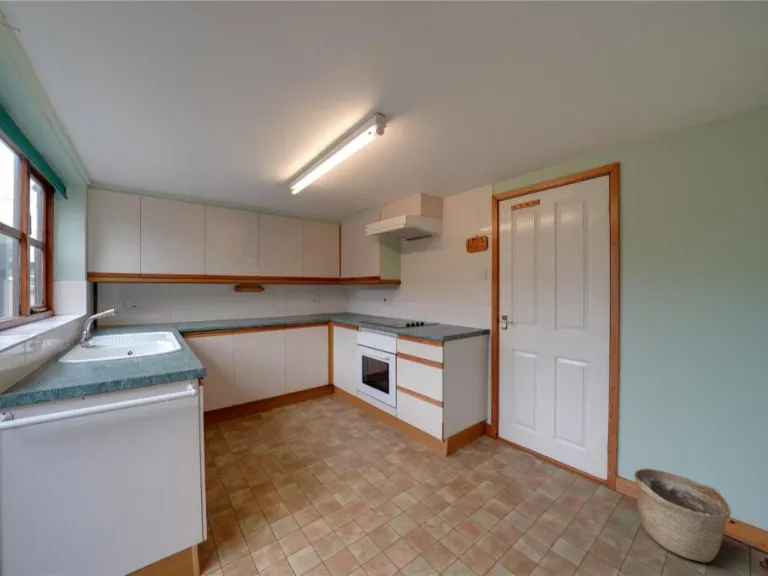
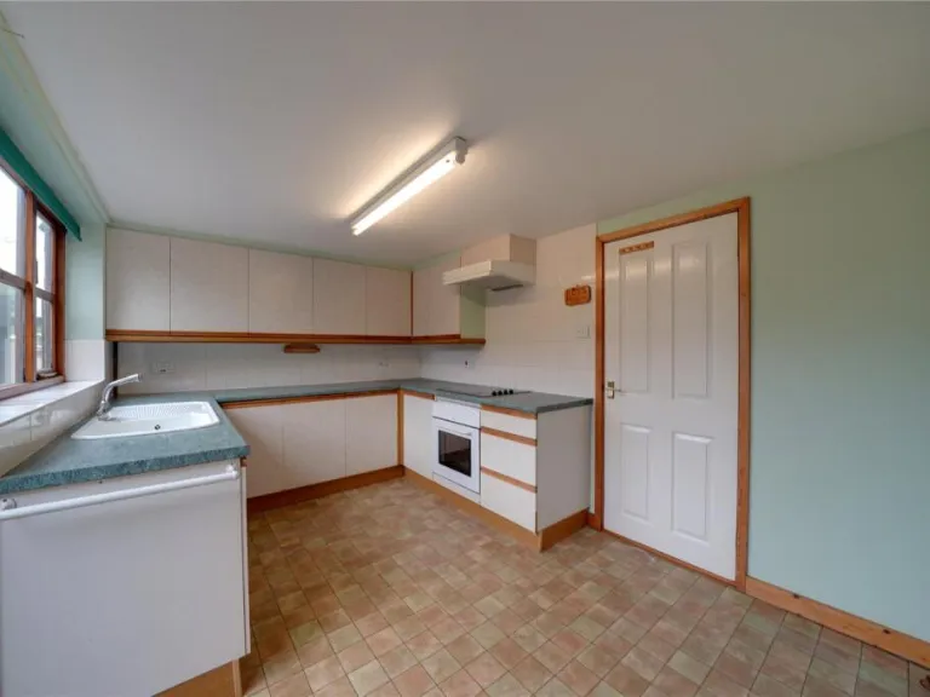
- basket [633,467,732,563]
